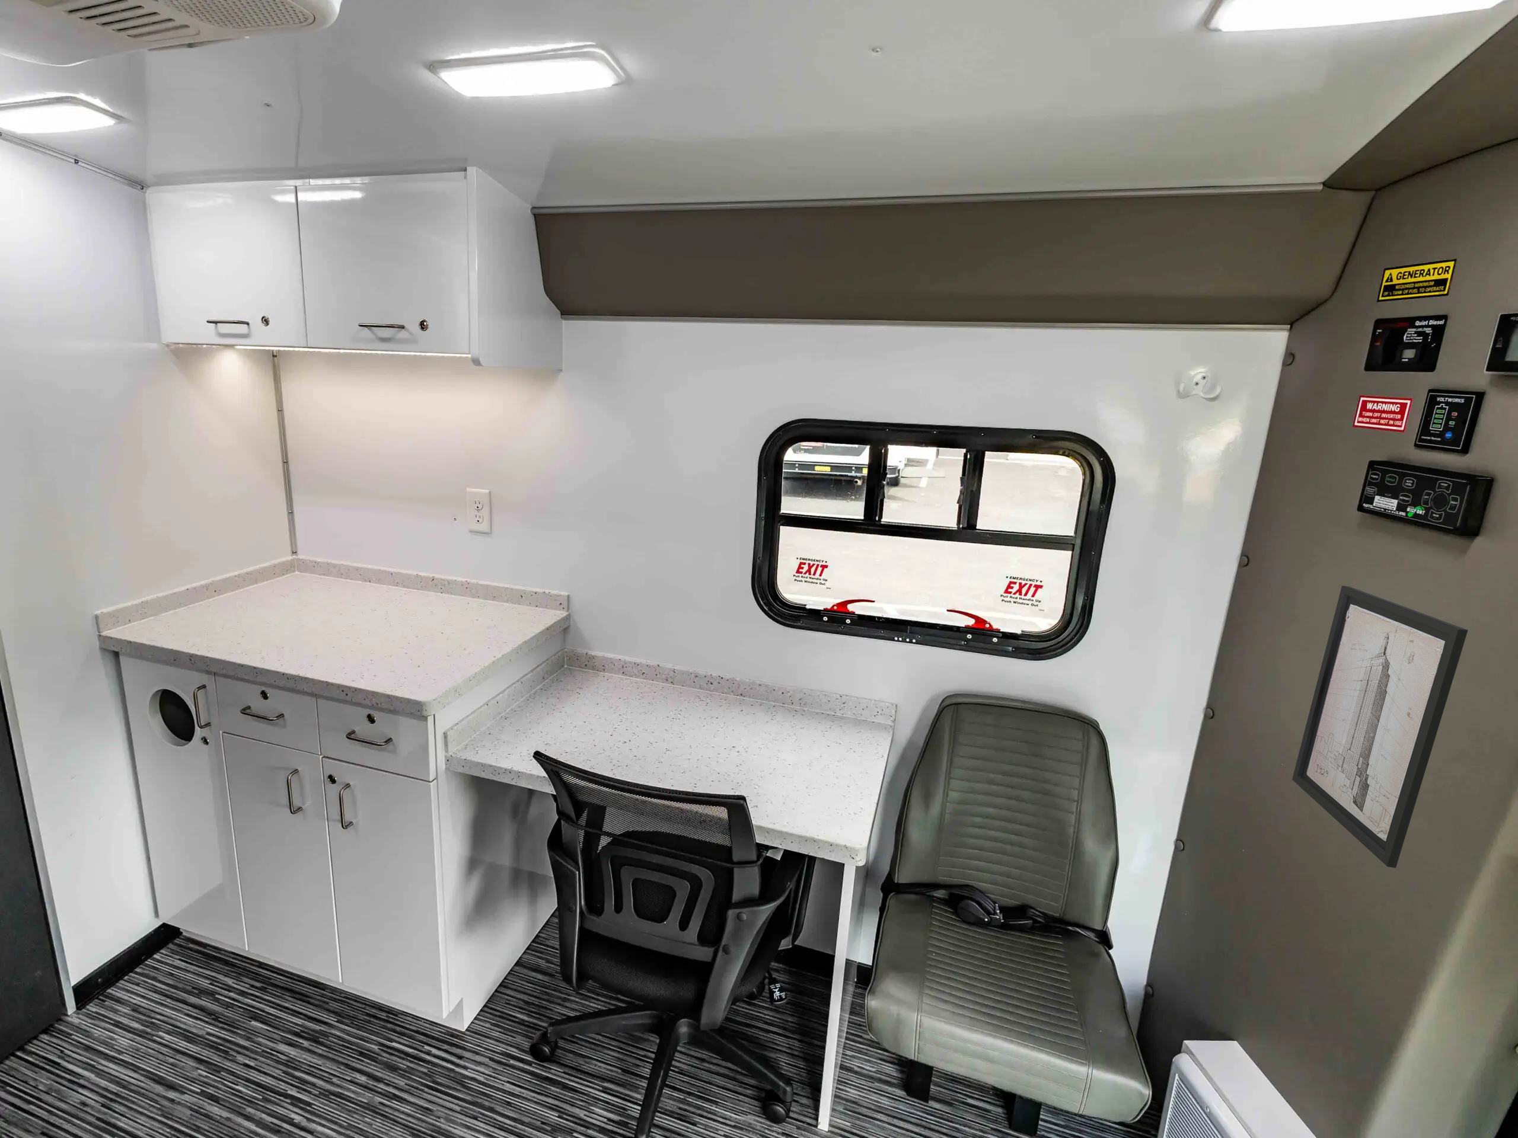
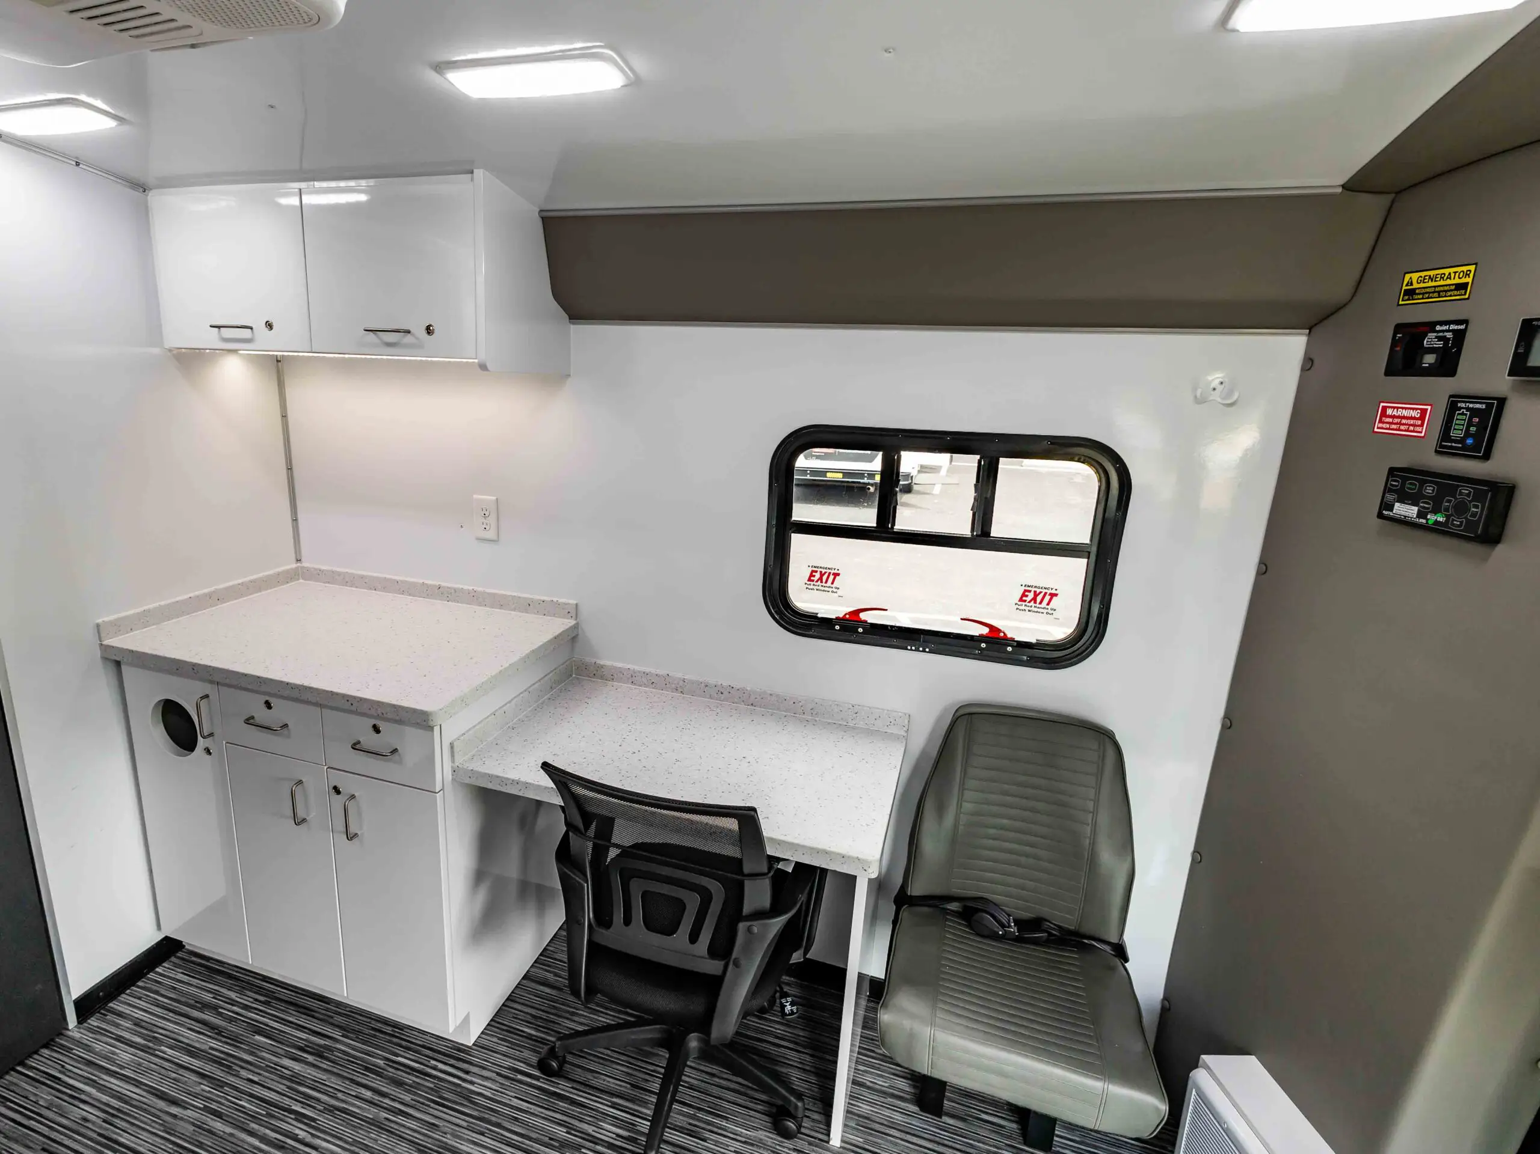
- wall art [1291,585,1469,868]
